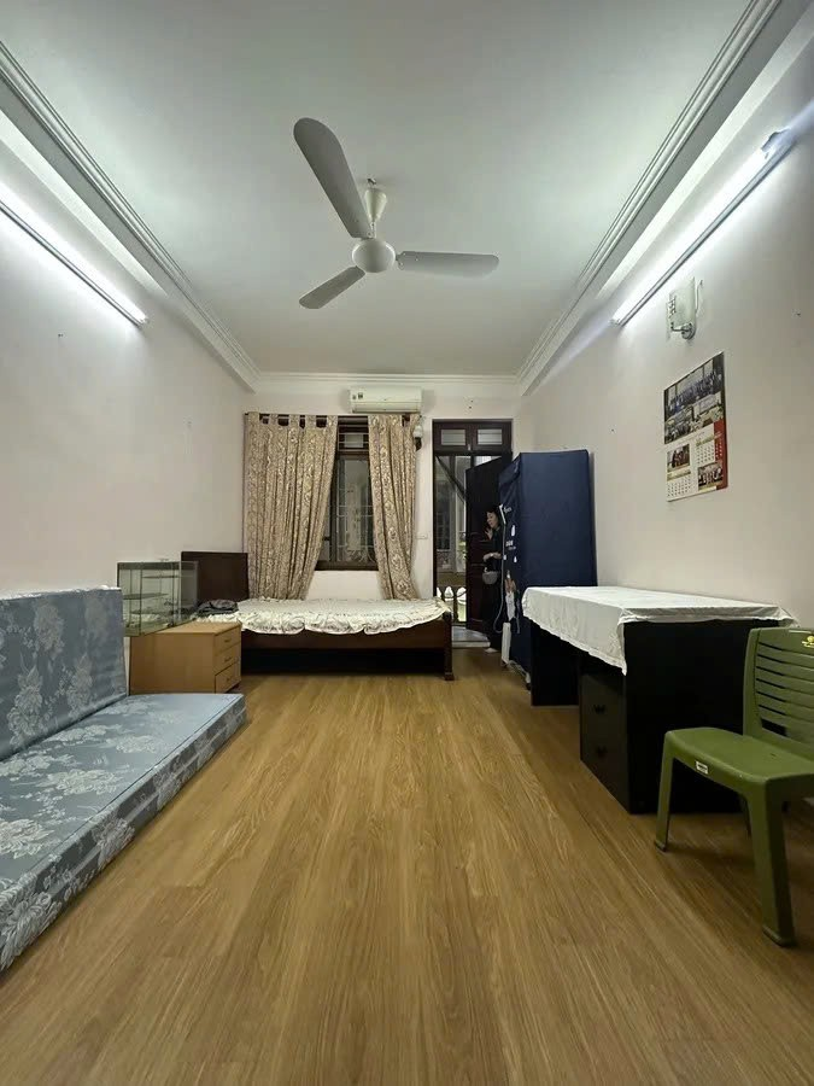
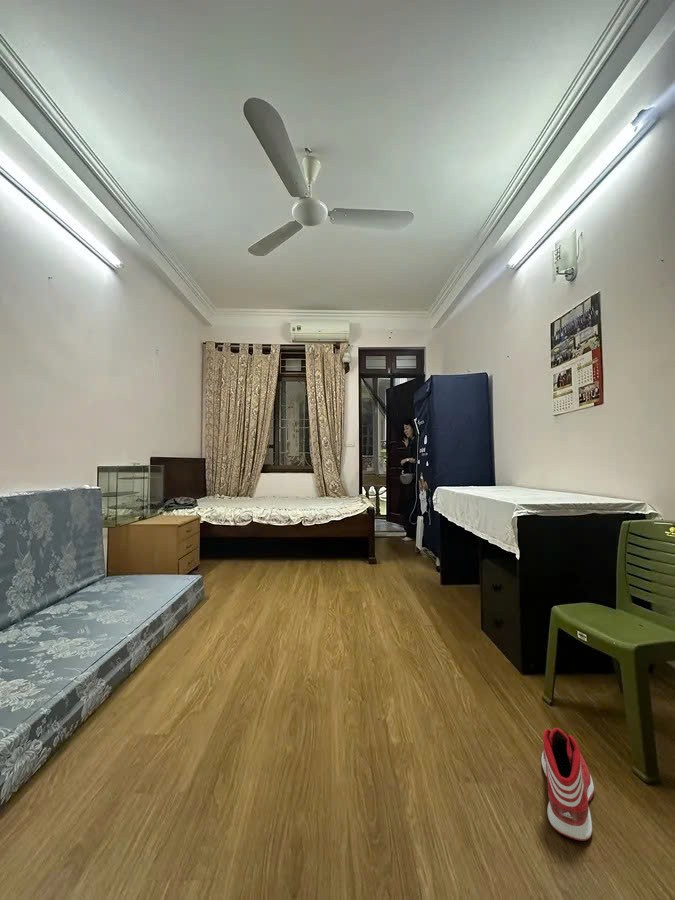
+ sneaker [541,727,595,842]
